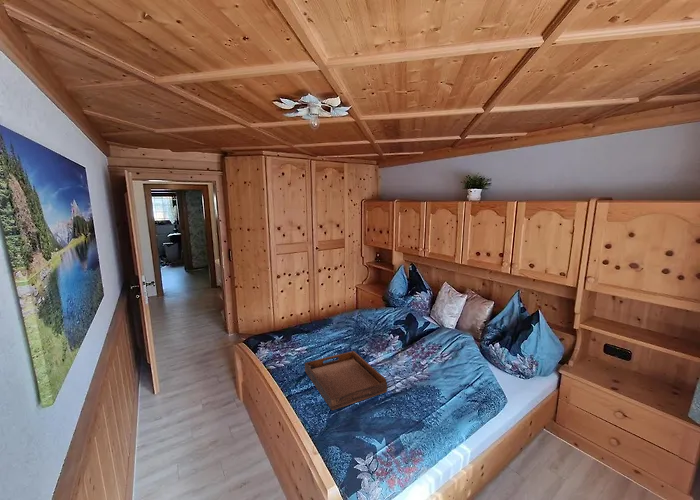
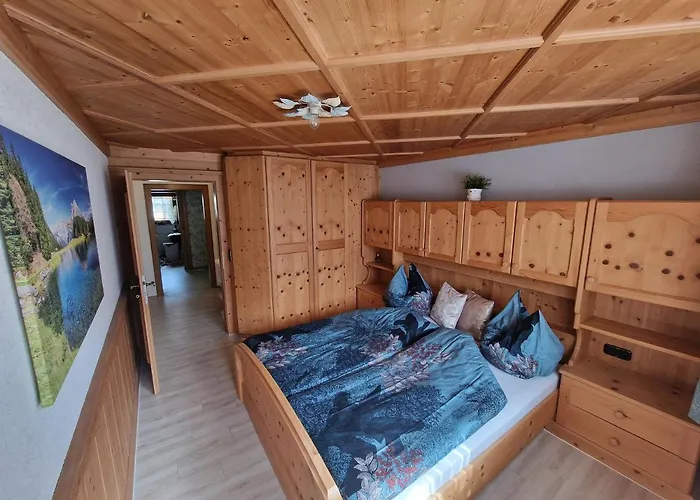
- serving tray [304,350,388,411]
